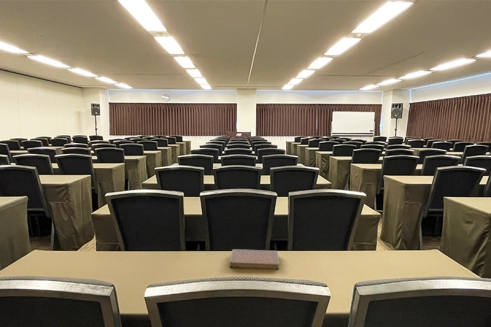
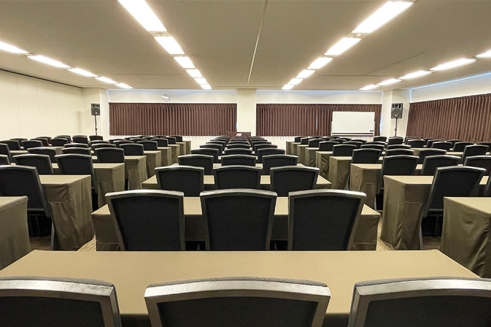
- notebook [228,248,280,270]
